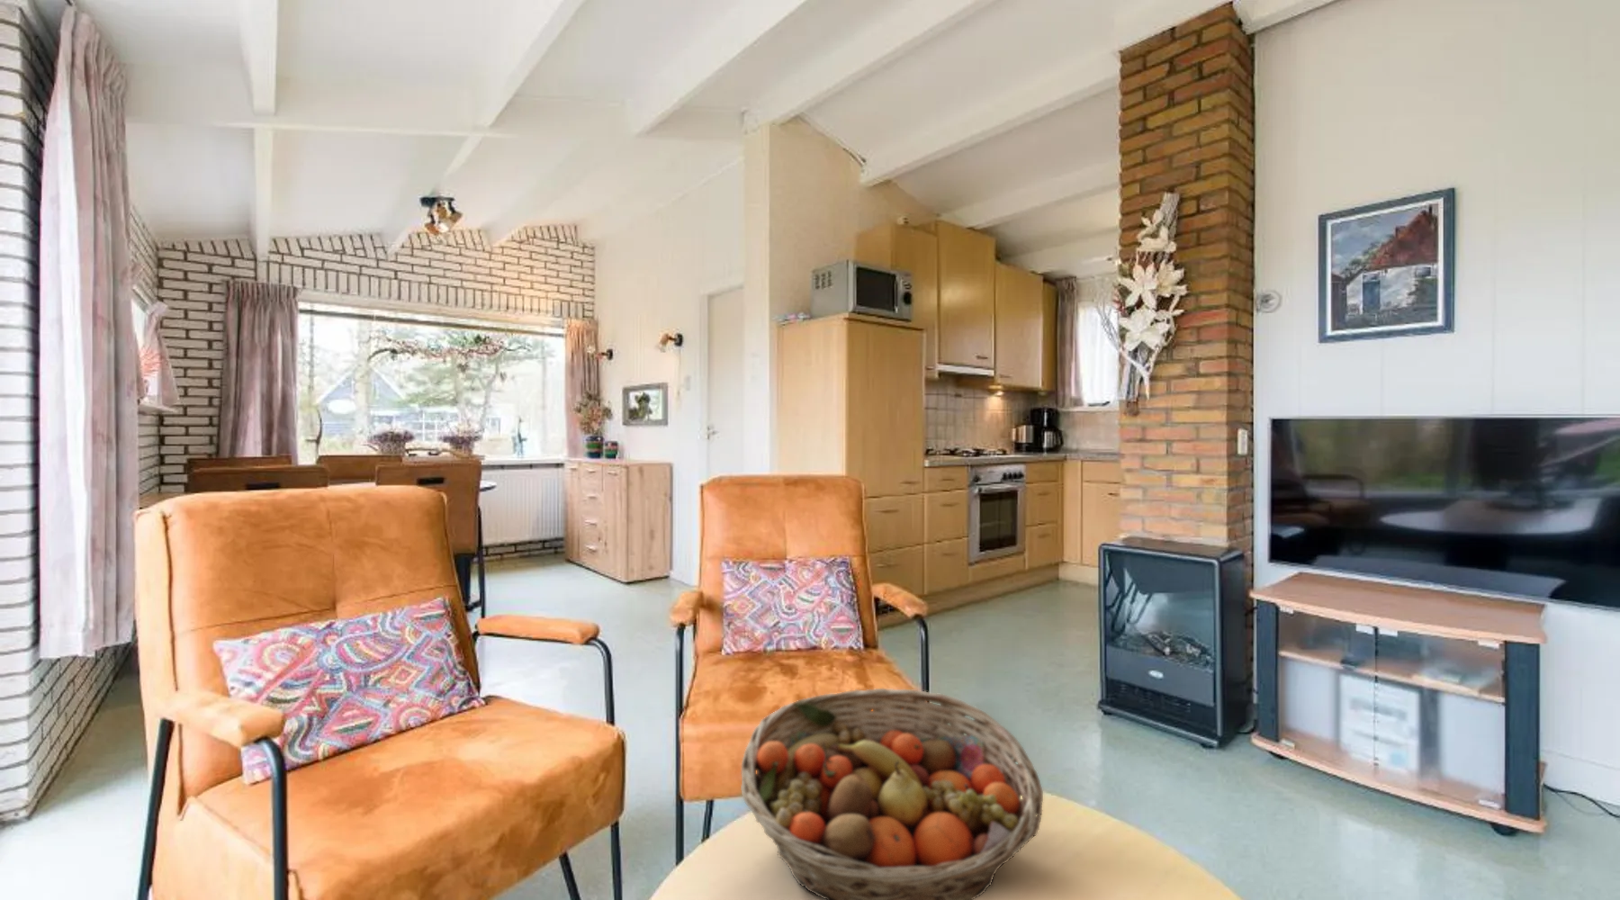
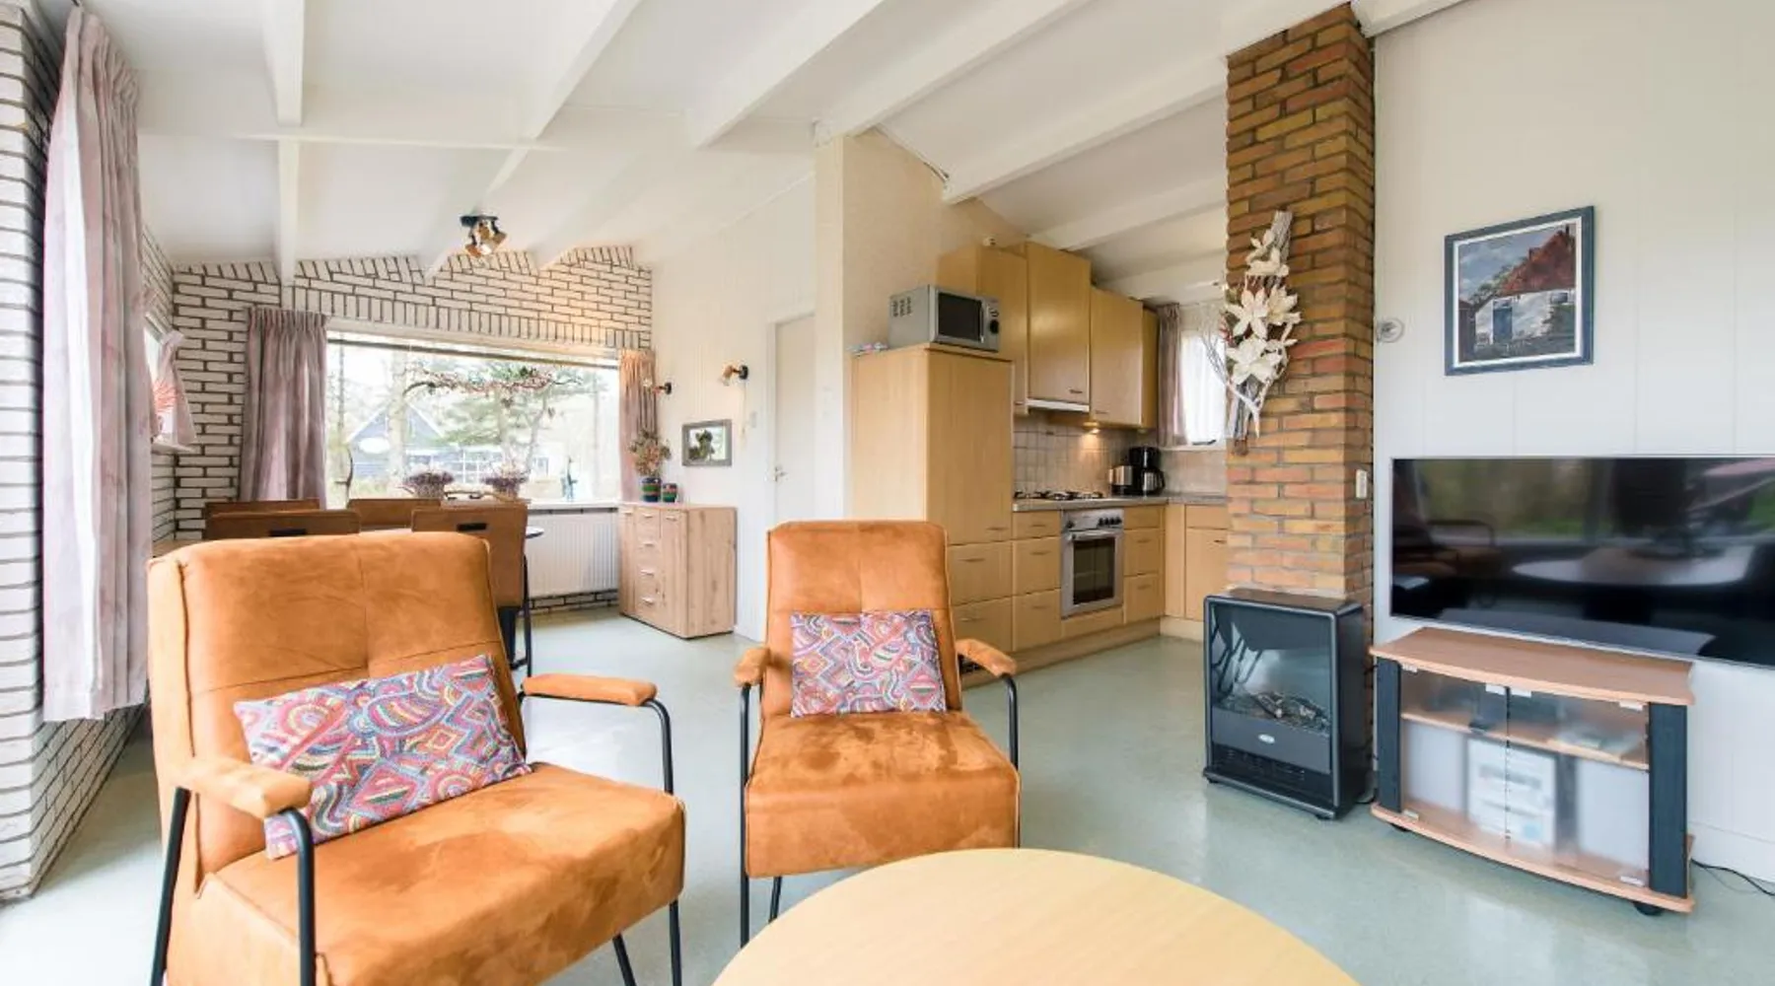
- fruit basket [740,687,1044,900]
